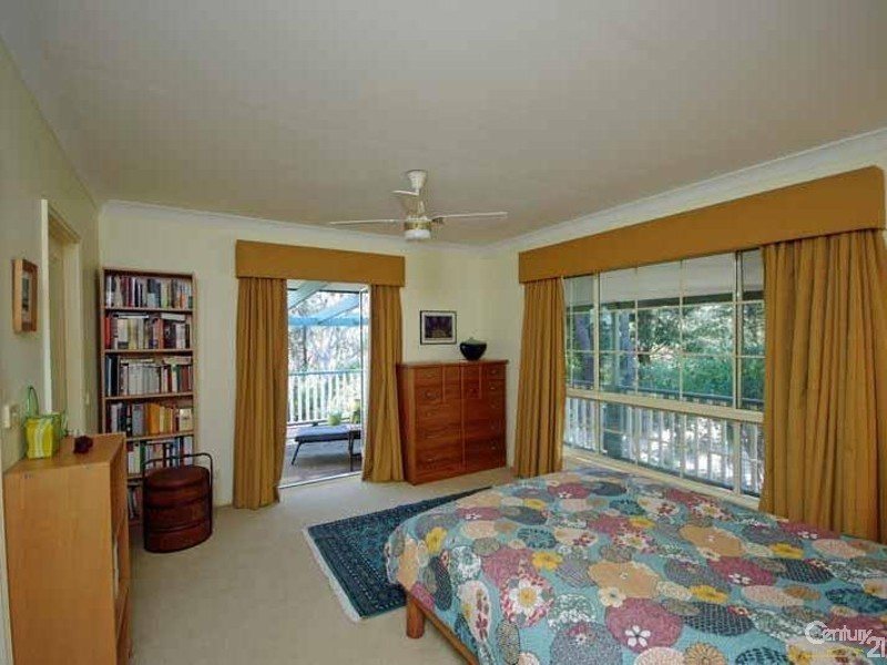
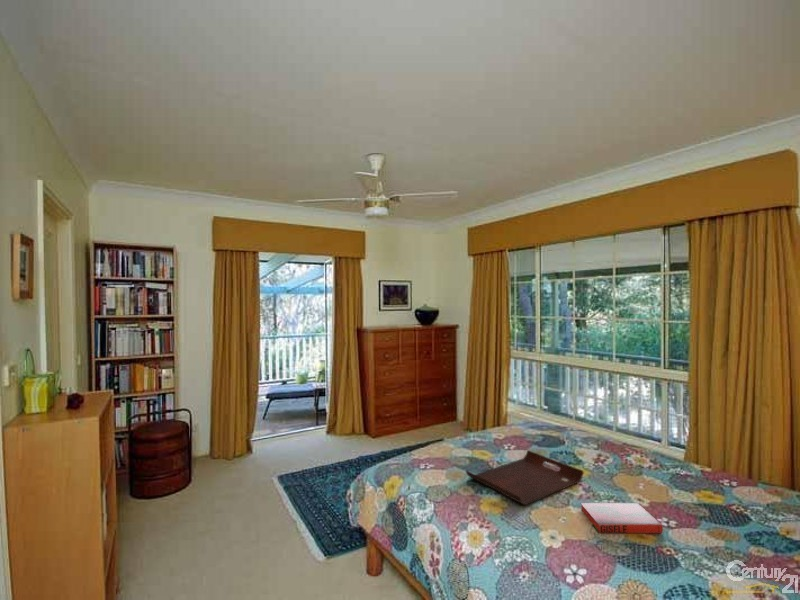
+ hardback book [580,502,664,534]
+ serving tray [465,449,584,506]
